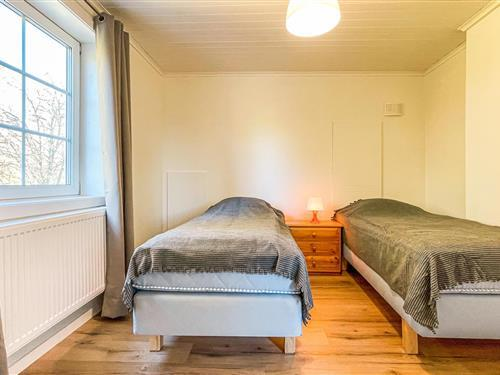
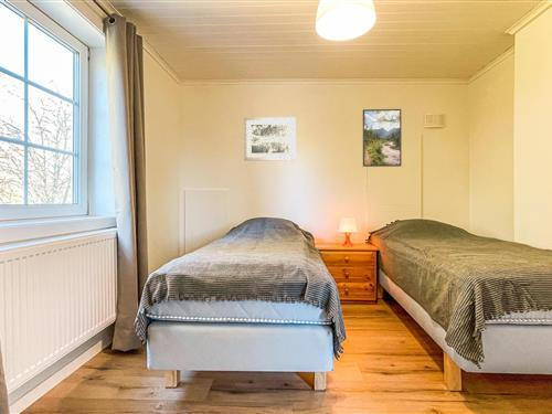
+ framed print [362,108,403,168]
+ wall art [243,116,297,161]
